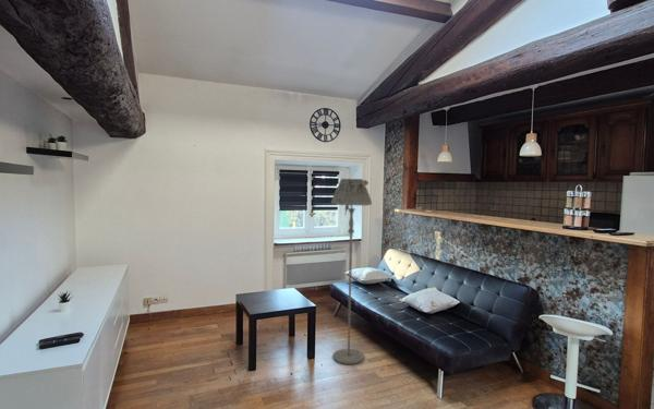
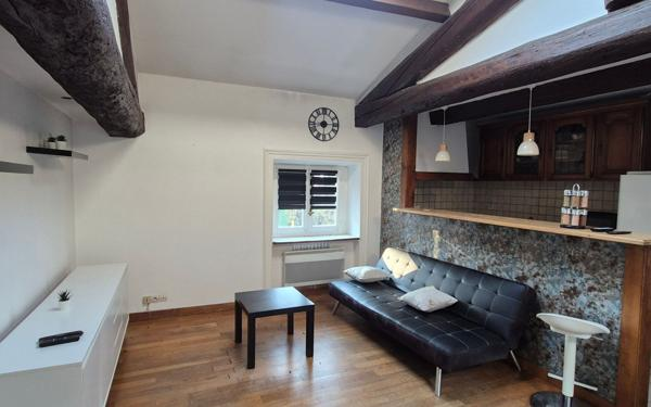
- floor lamp [330,178,373,365]
